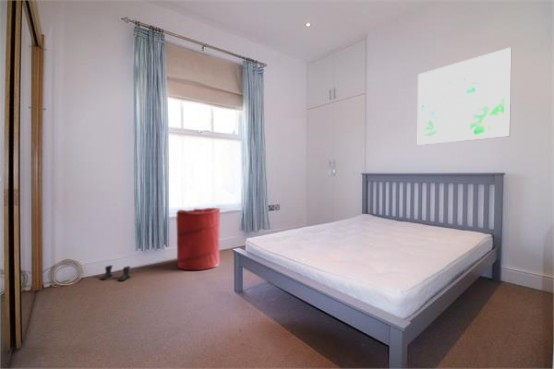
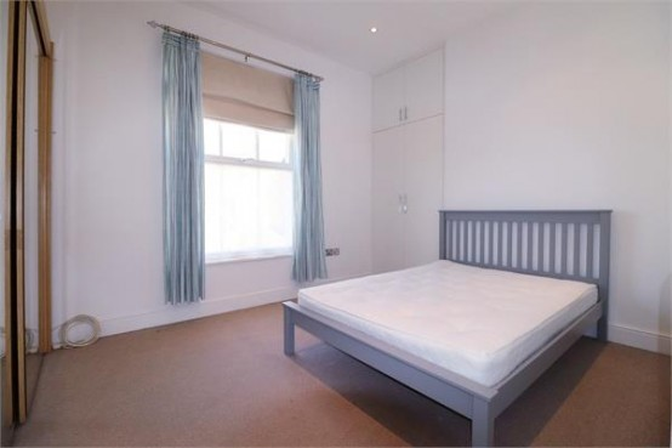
- wall art [417,47,512,146]
- laundry hamper [175,207,221,271]
- boots [100,264,132,282]
